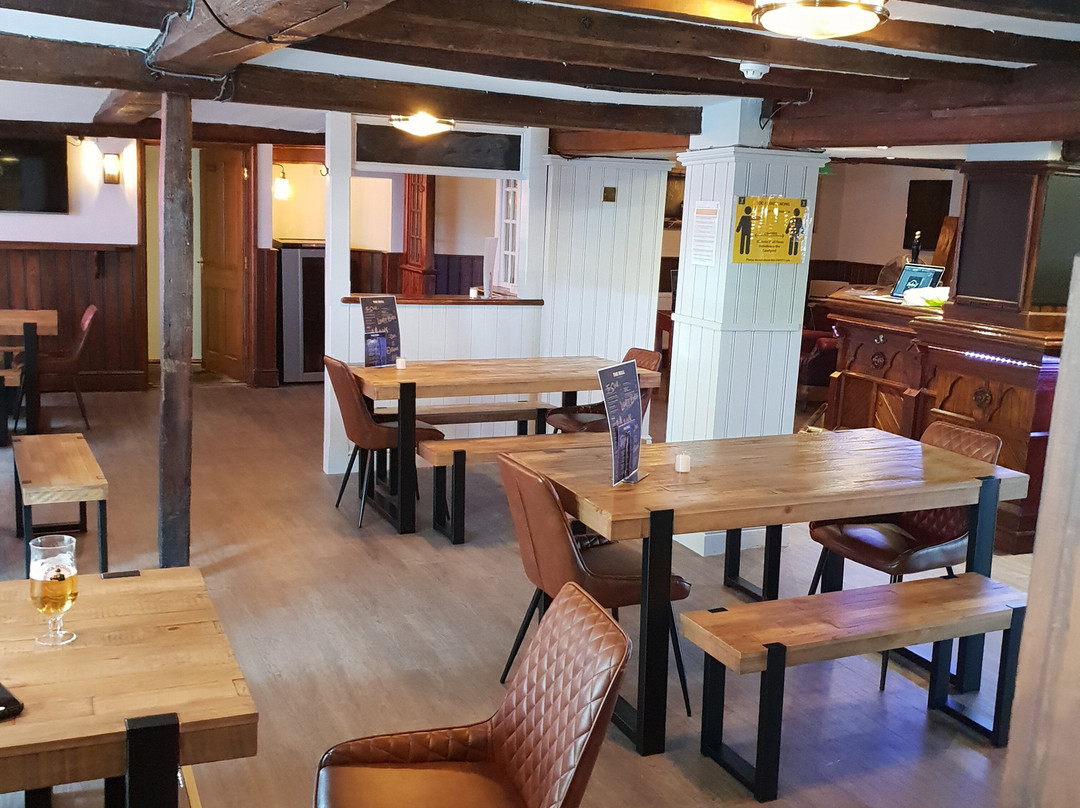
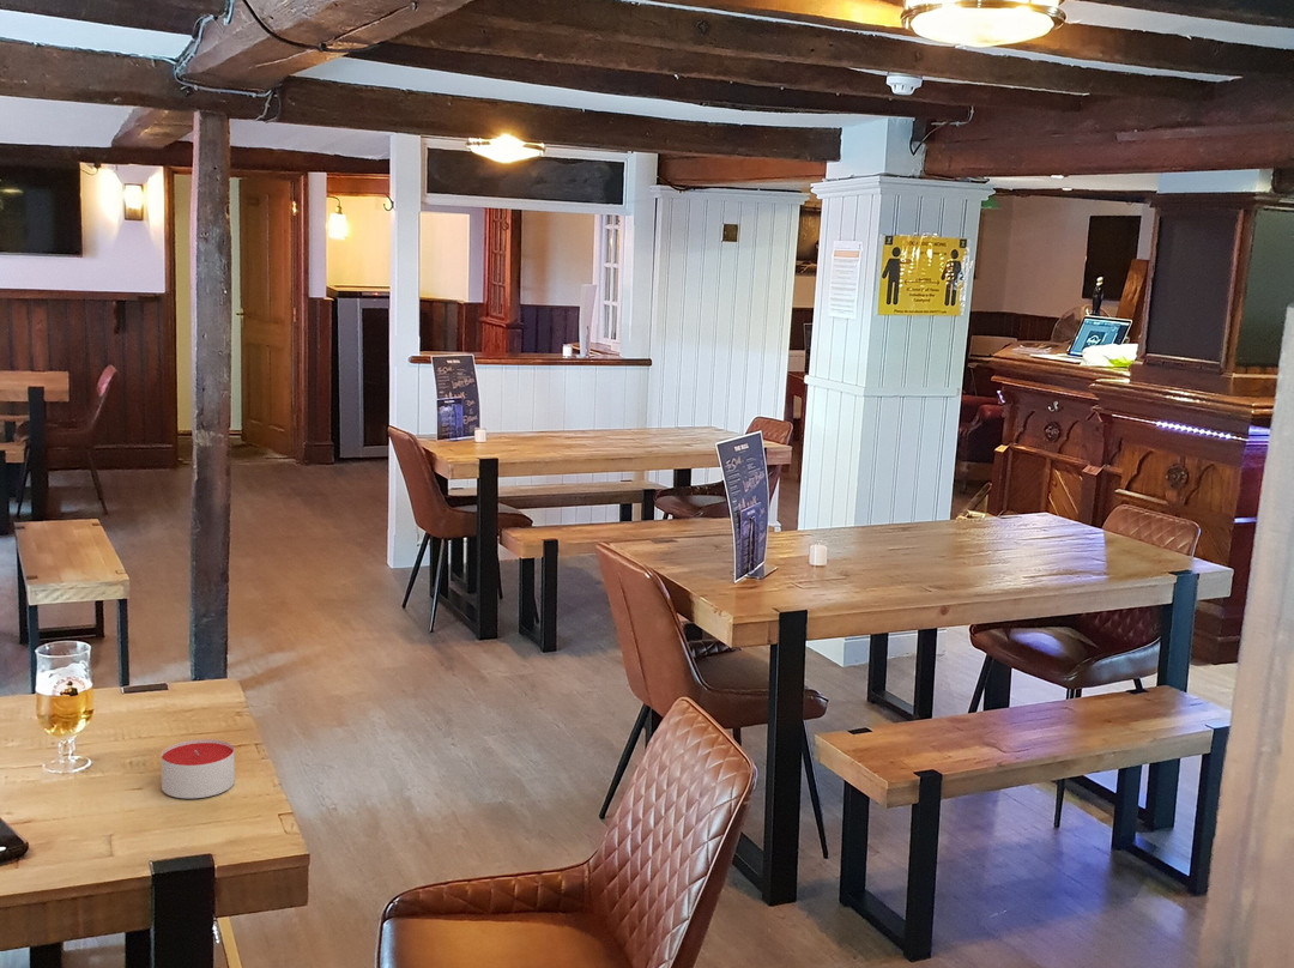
+ candle [159,738,236,799]
